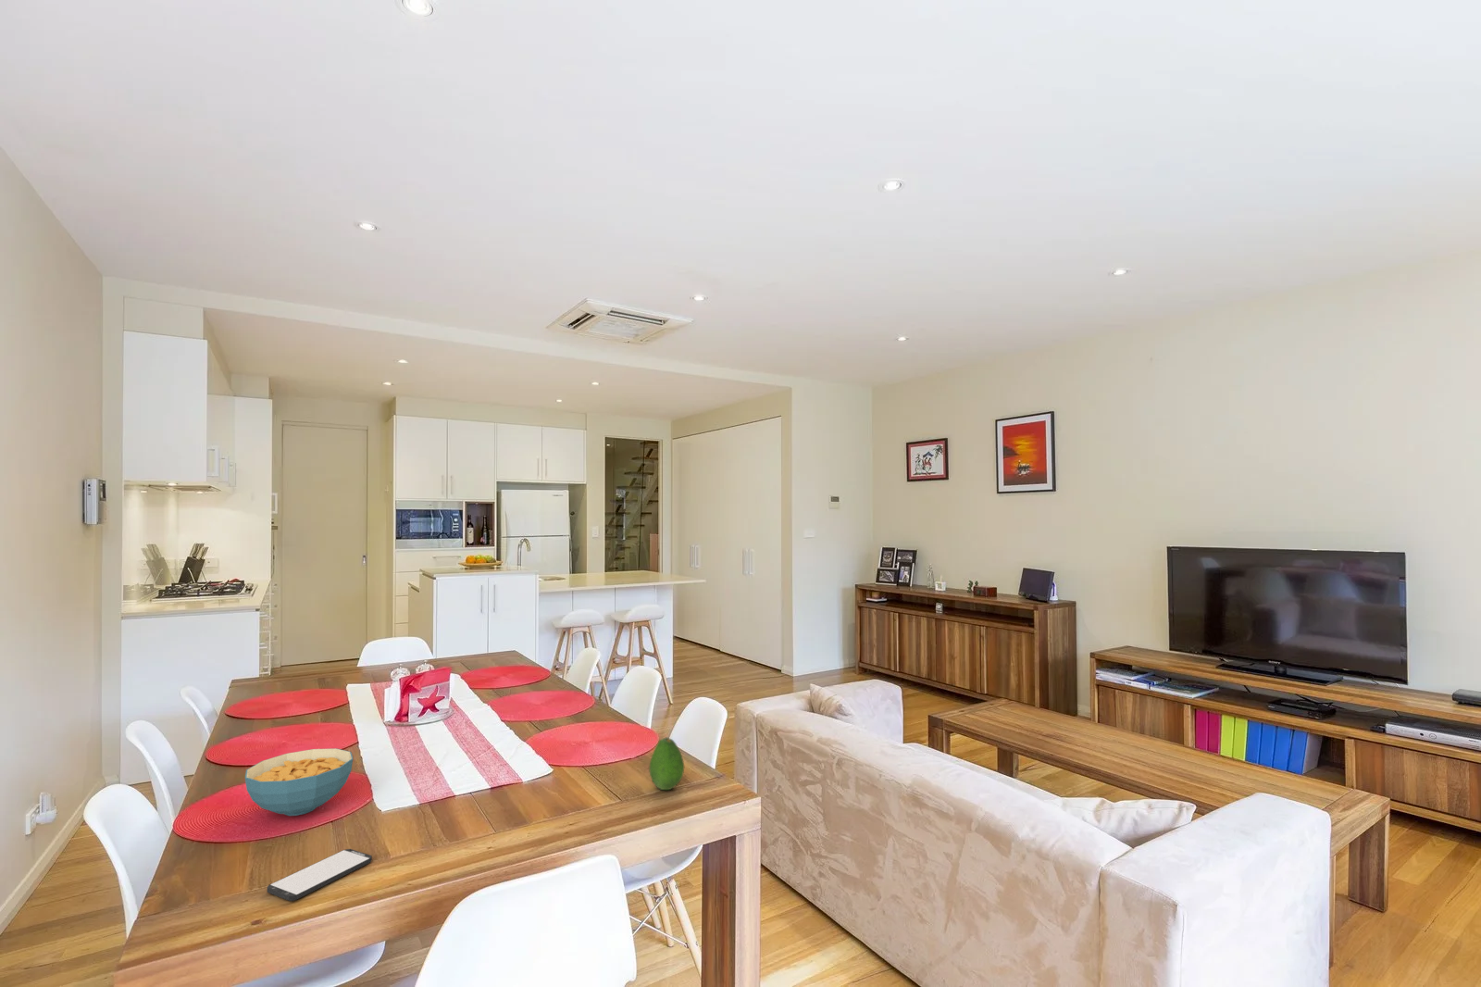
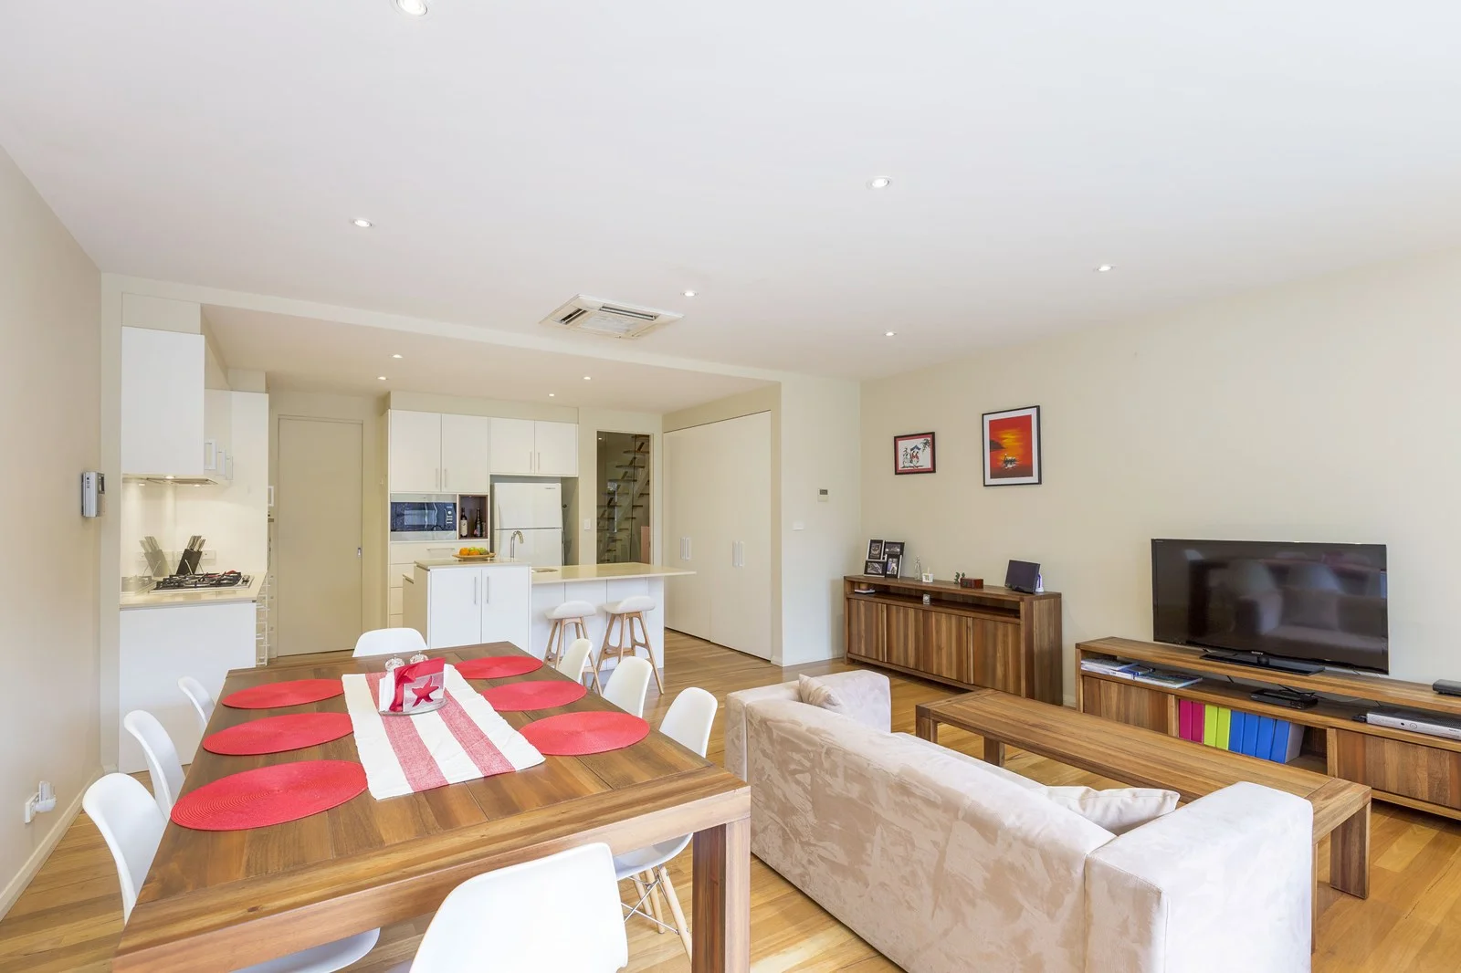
- cereal bowl [244,747,353,816]
- smartphone [265,848,373,902]
- fruit [647,736,685,791]
